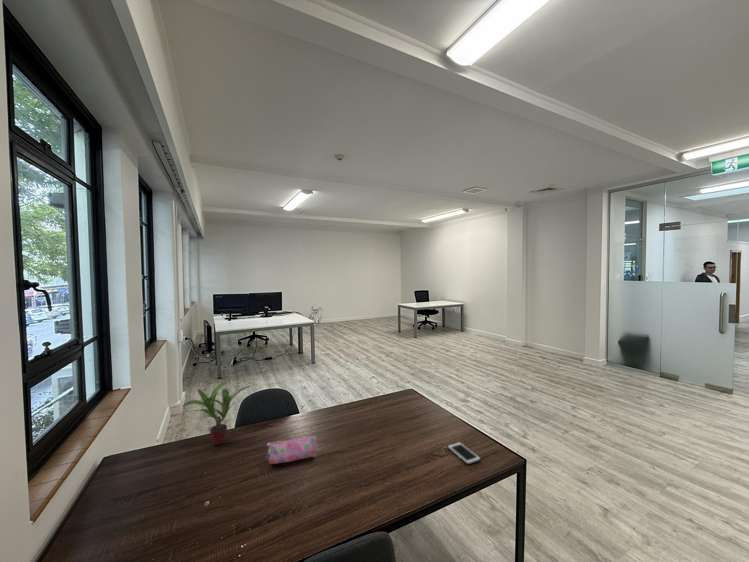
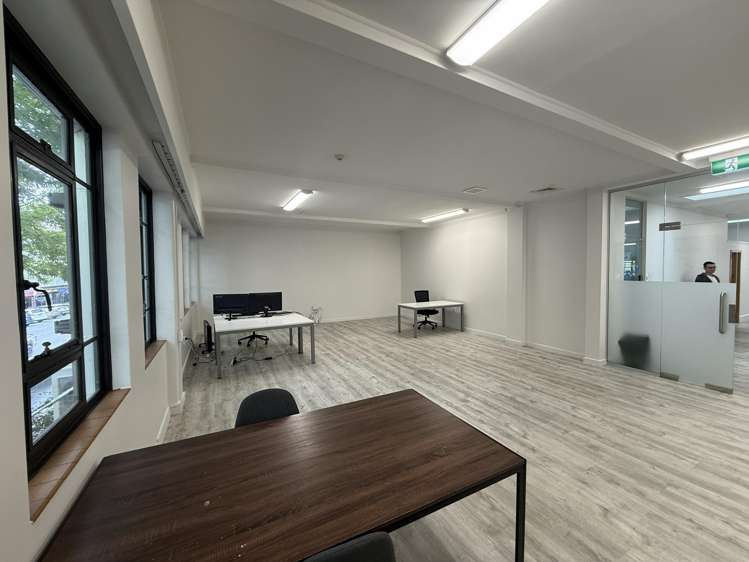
- pencil case [265,435,318,465]
- potted plant [182,380,251,446]
- cell phone [446,441,482,465]
